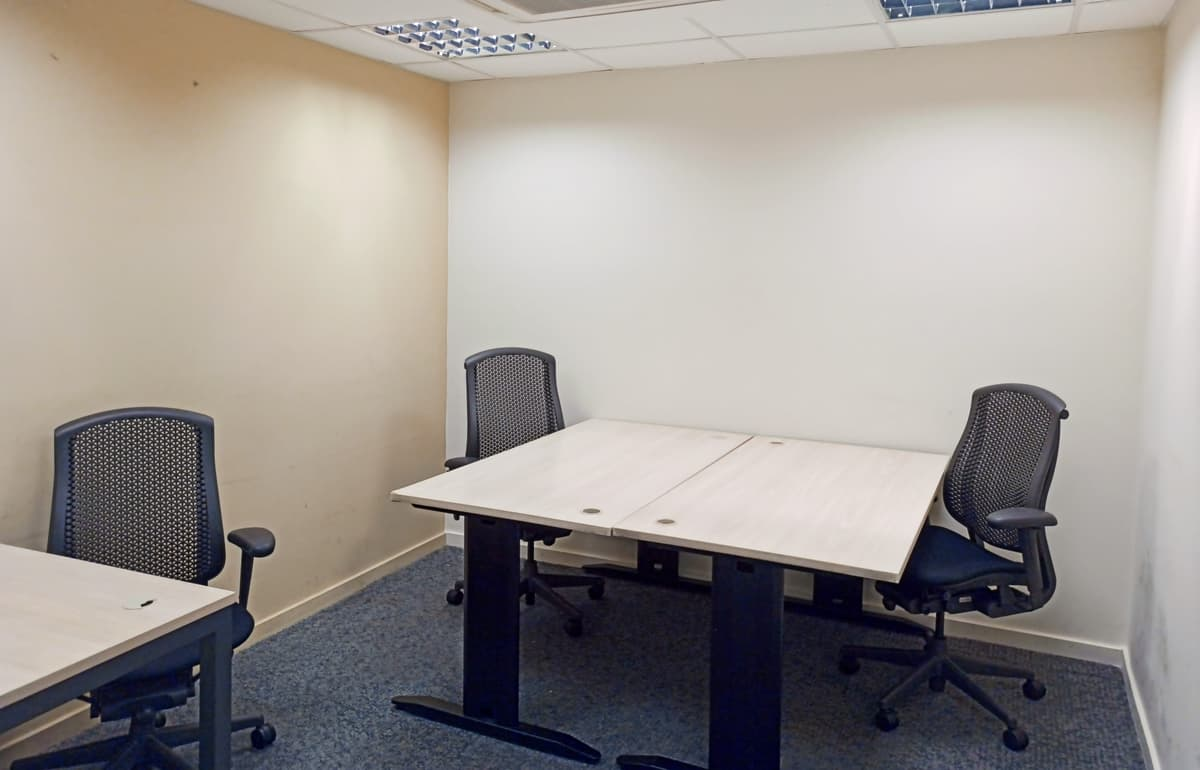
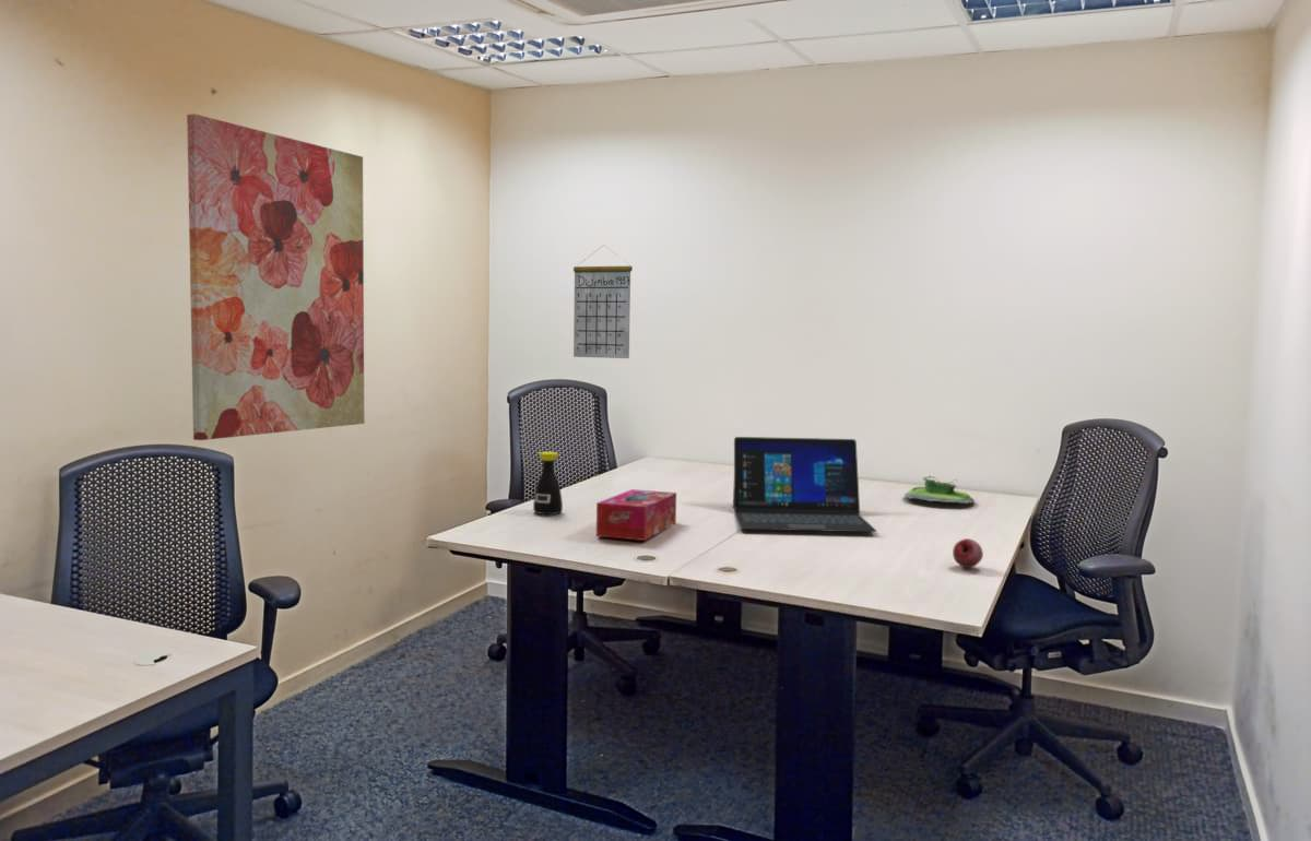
+ wall art [186,112,366,441]
+ plant pot [903,475,977,505]
+ fruit [952,537,984,569]
+ laptop [732,436,877,533]
+ calendar [572,244,634,359]
+ tissue box [595,488,677,542]
+ bottle [532,451,564,516]
